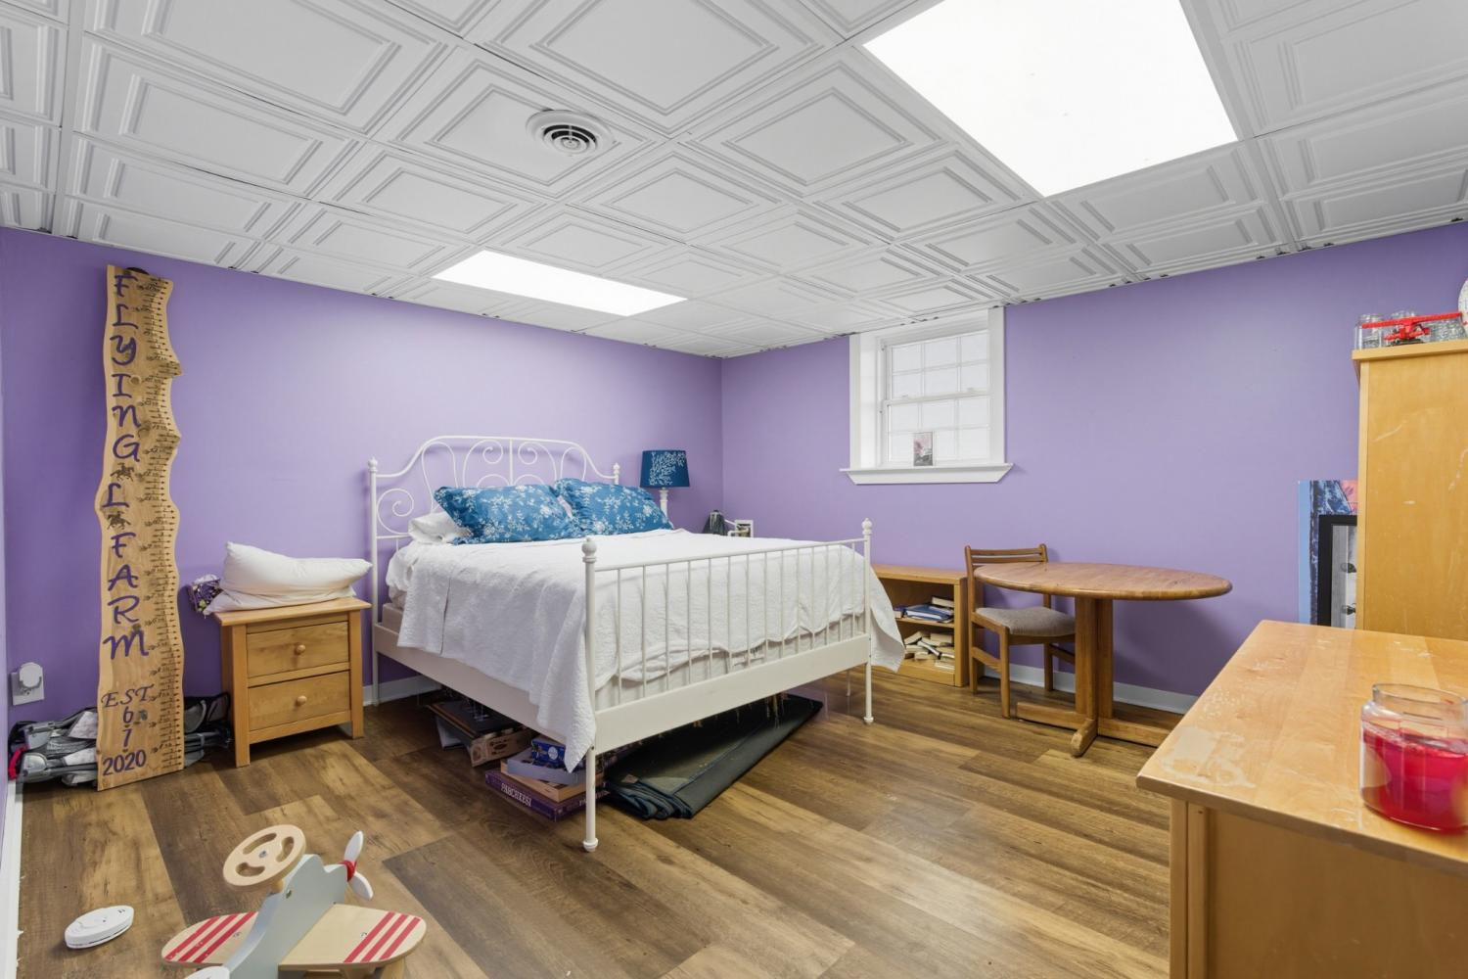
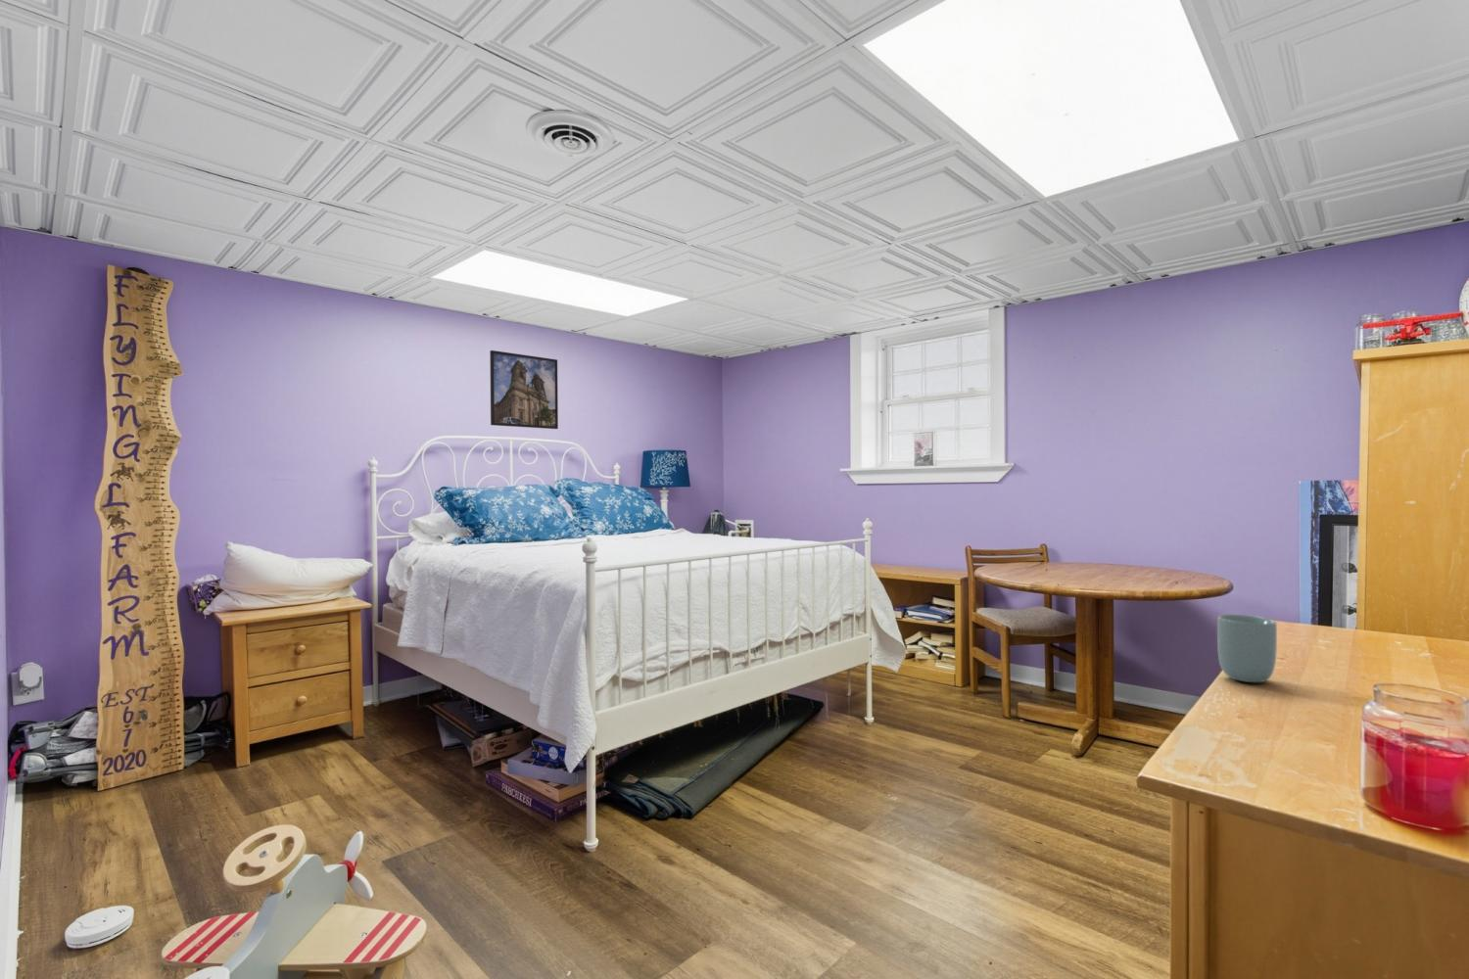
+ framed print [489,350,560,429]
+ cup [1217,613,1278,683]
